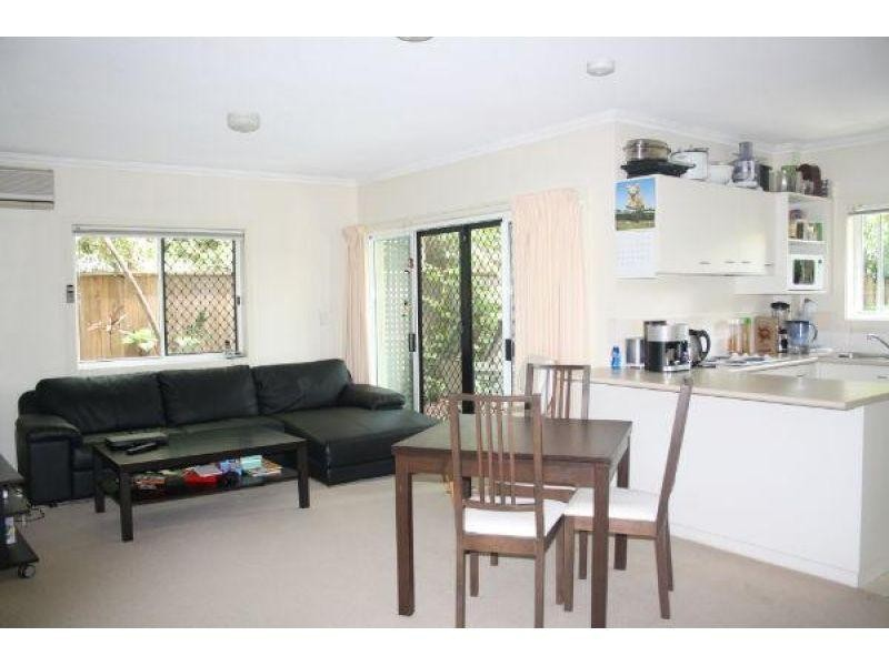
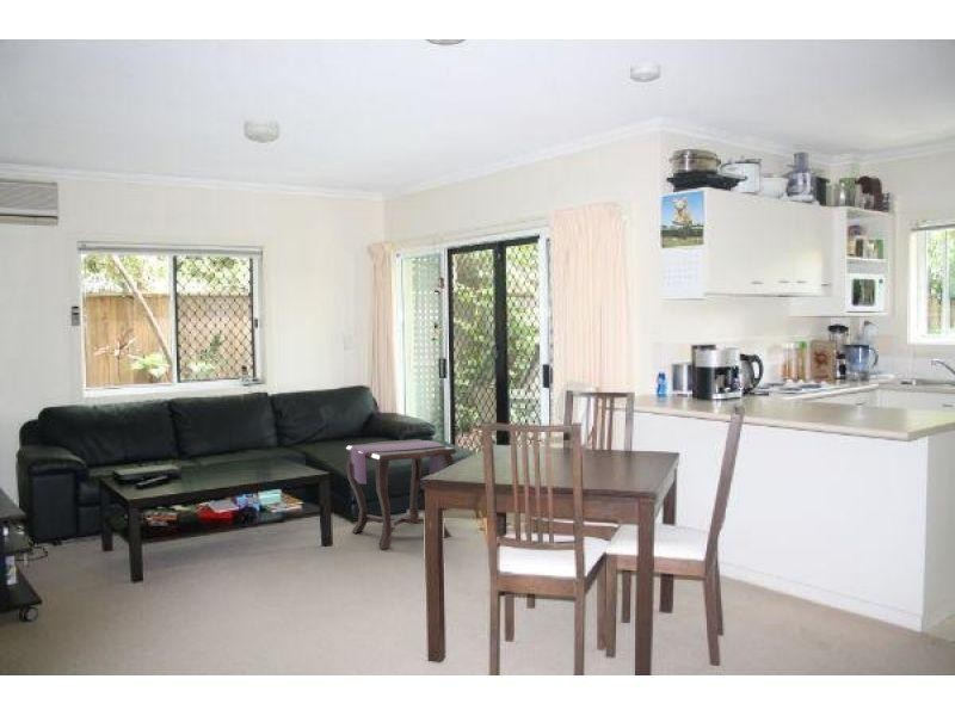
+ side table [345,438,458,550]
